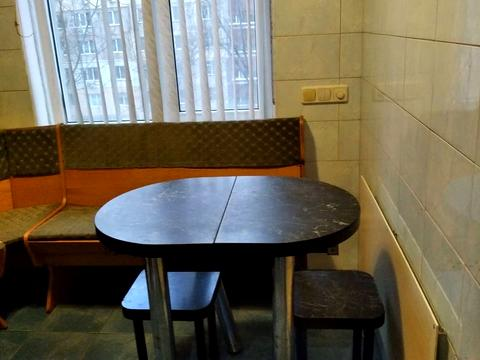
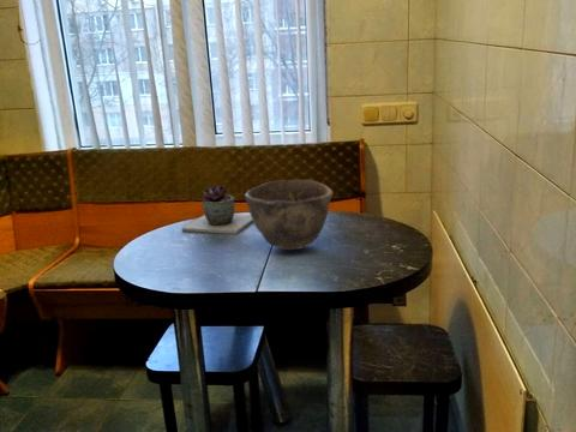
+ bowl [244,179,335,251]
+ succulent plant [181,184,253,235]
